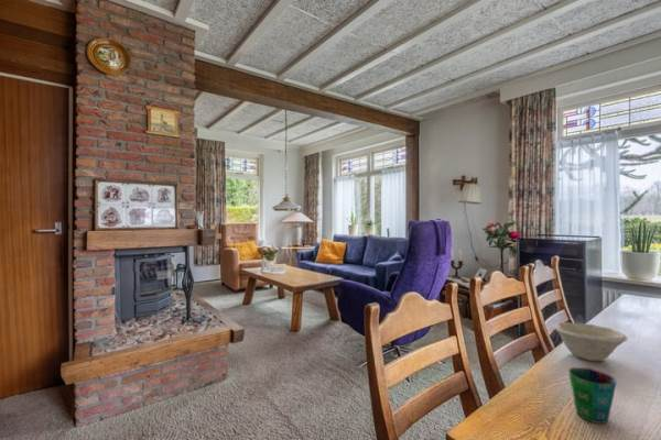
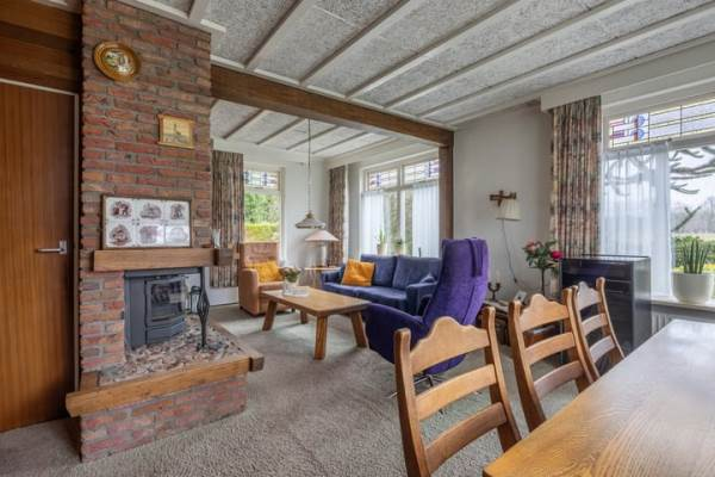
- bowl [553,321,628,362]
- cup [567,366,618,425]
